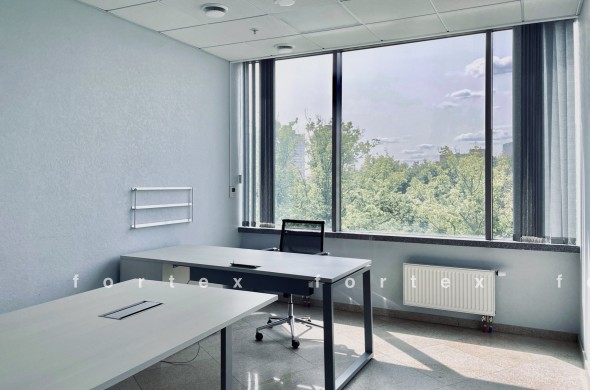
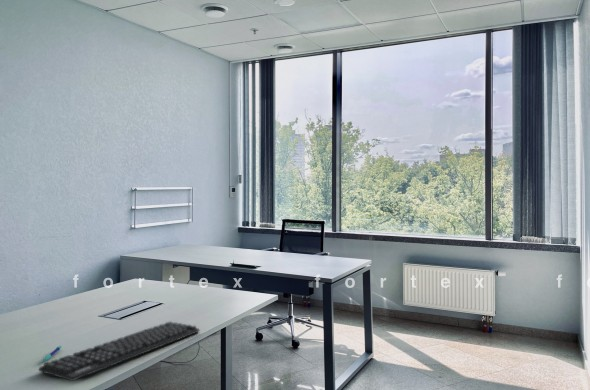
+ keyboard [38,321,200,382]
+ pen [42,345,62,363]
